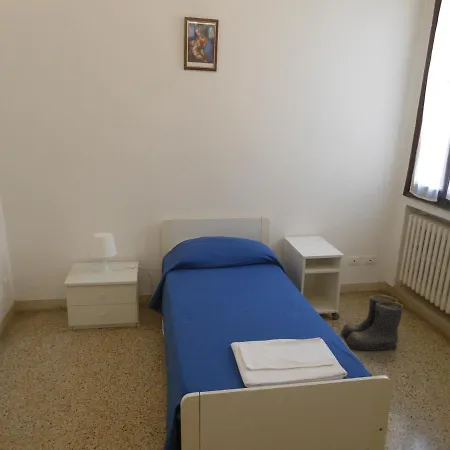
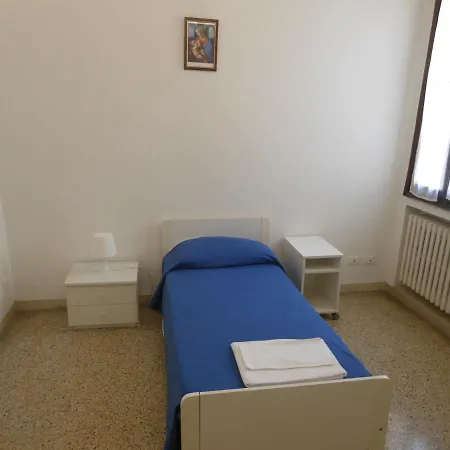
- boots [340,294,404,352]
